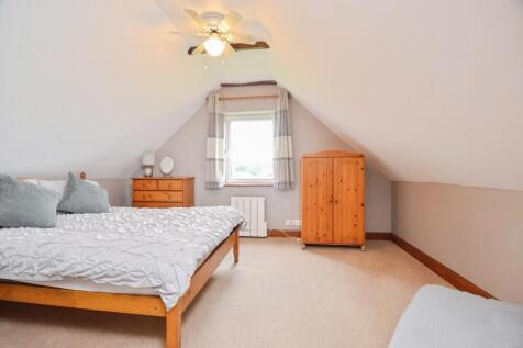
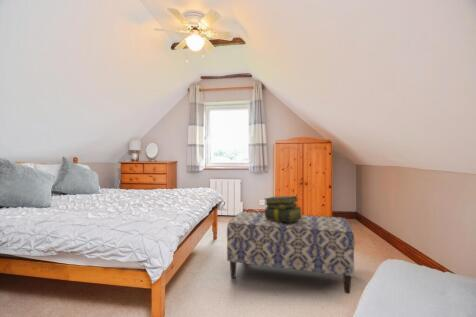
+ bench [226,210,356,295]
+ stack of books [264,195,303,222]
